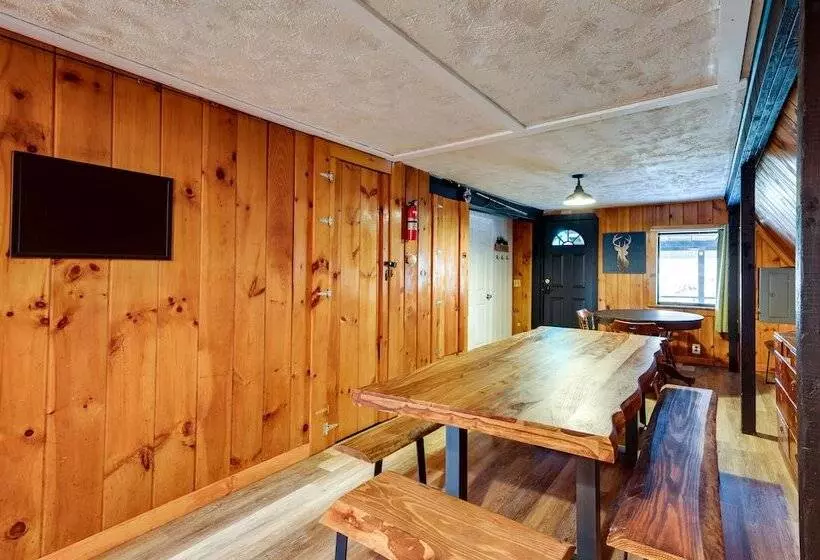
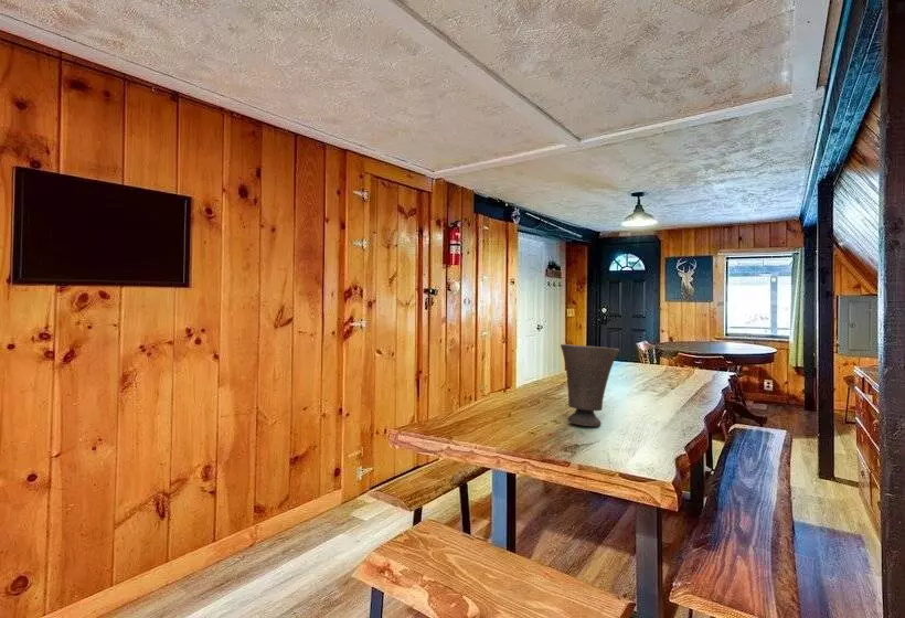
+ vase [560,343,620,427]
